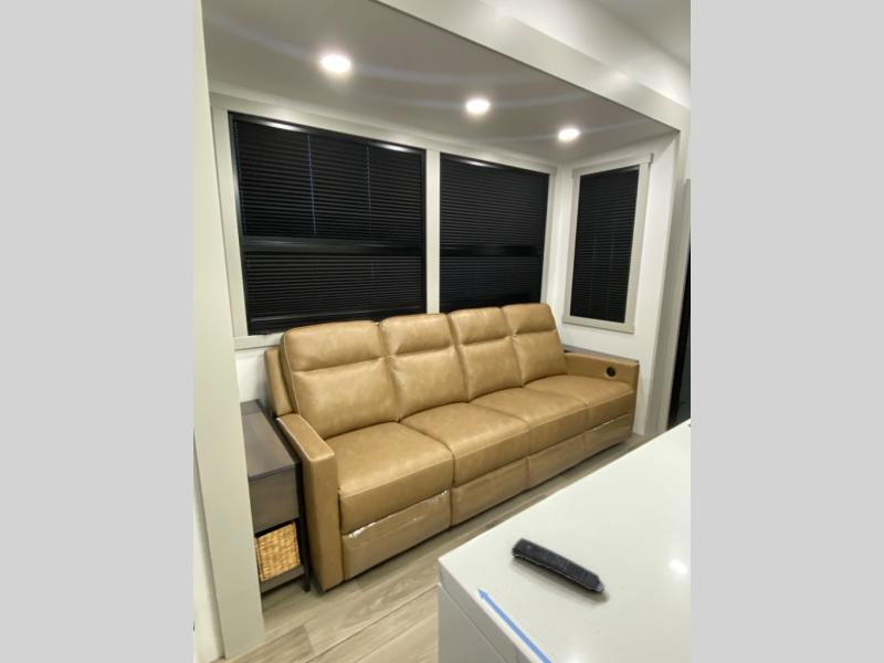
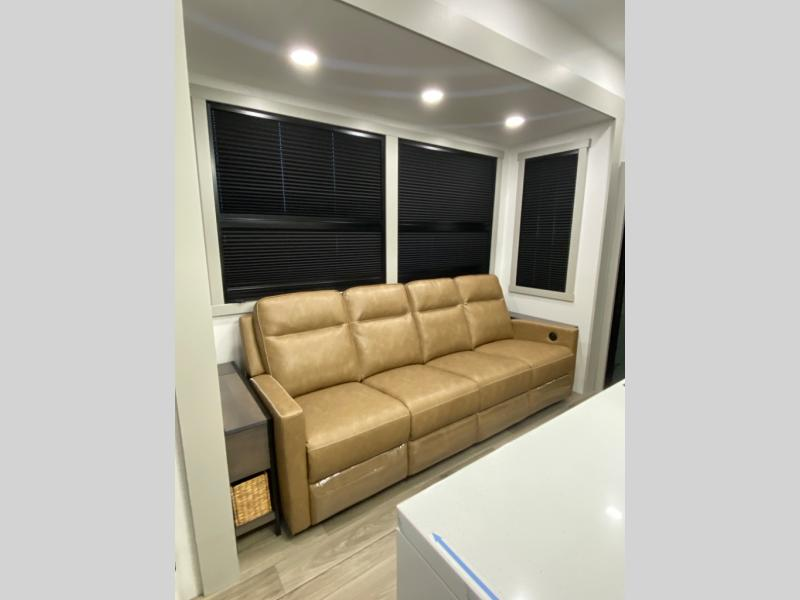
- remote control [511,537,606,593]
